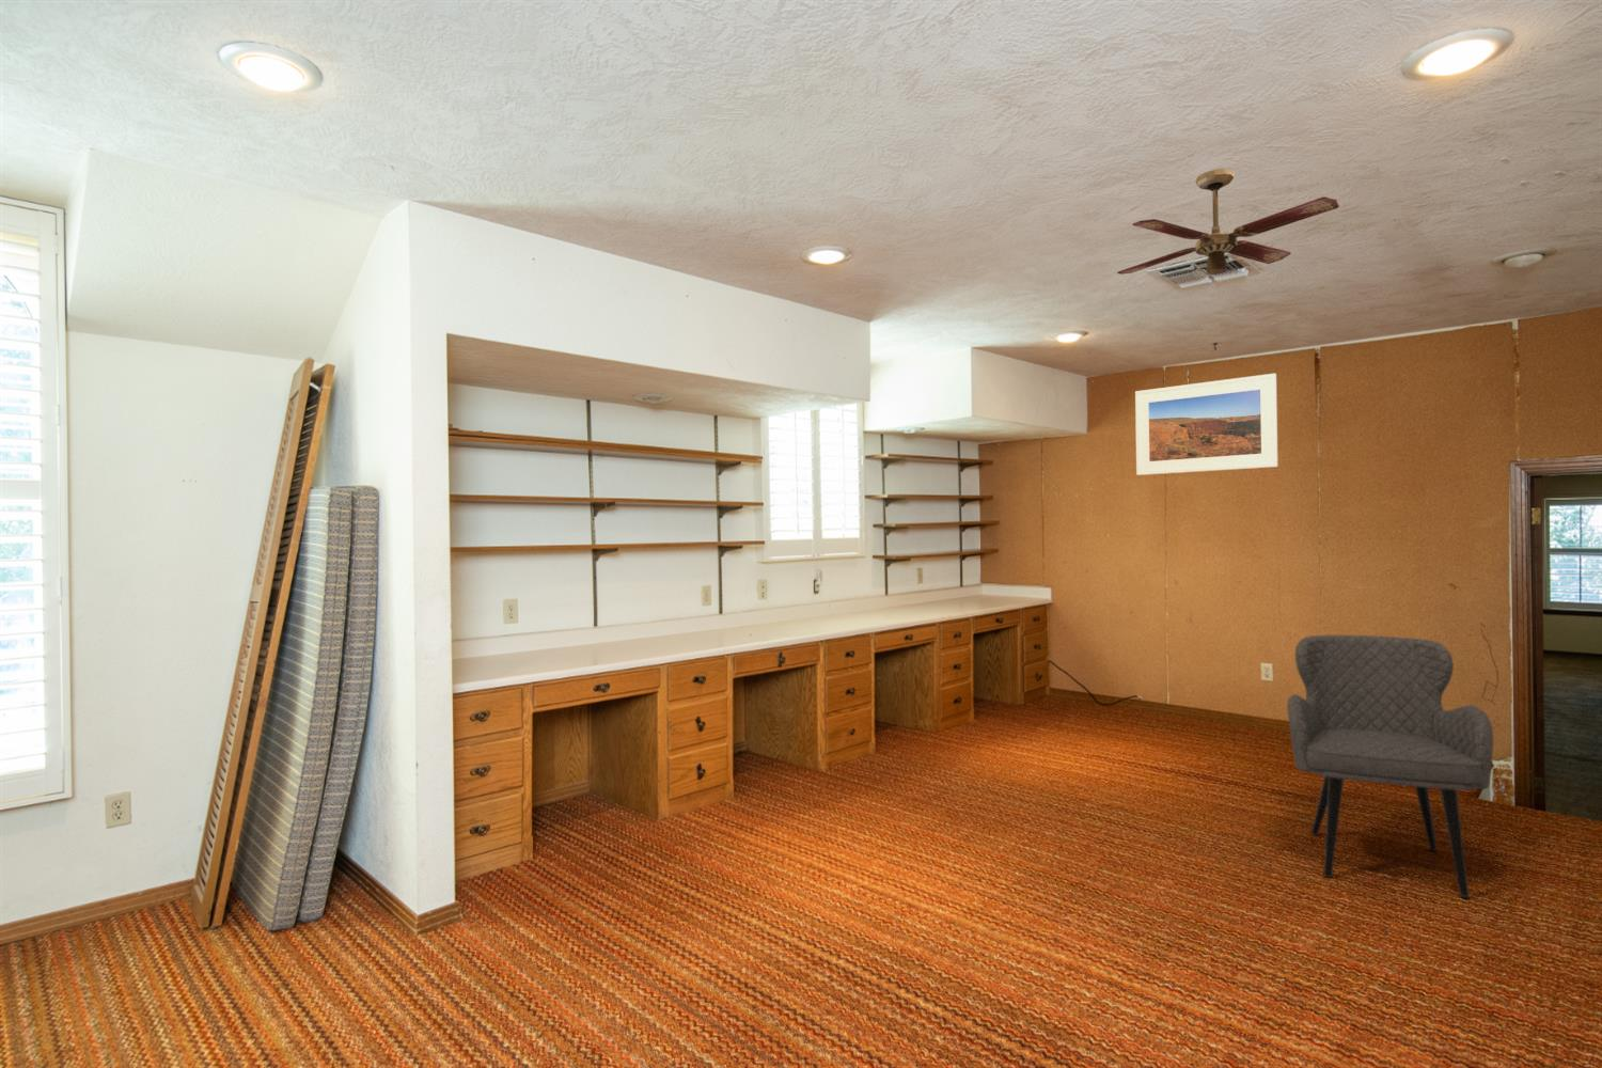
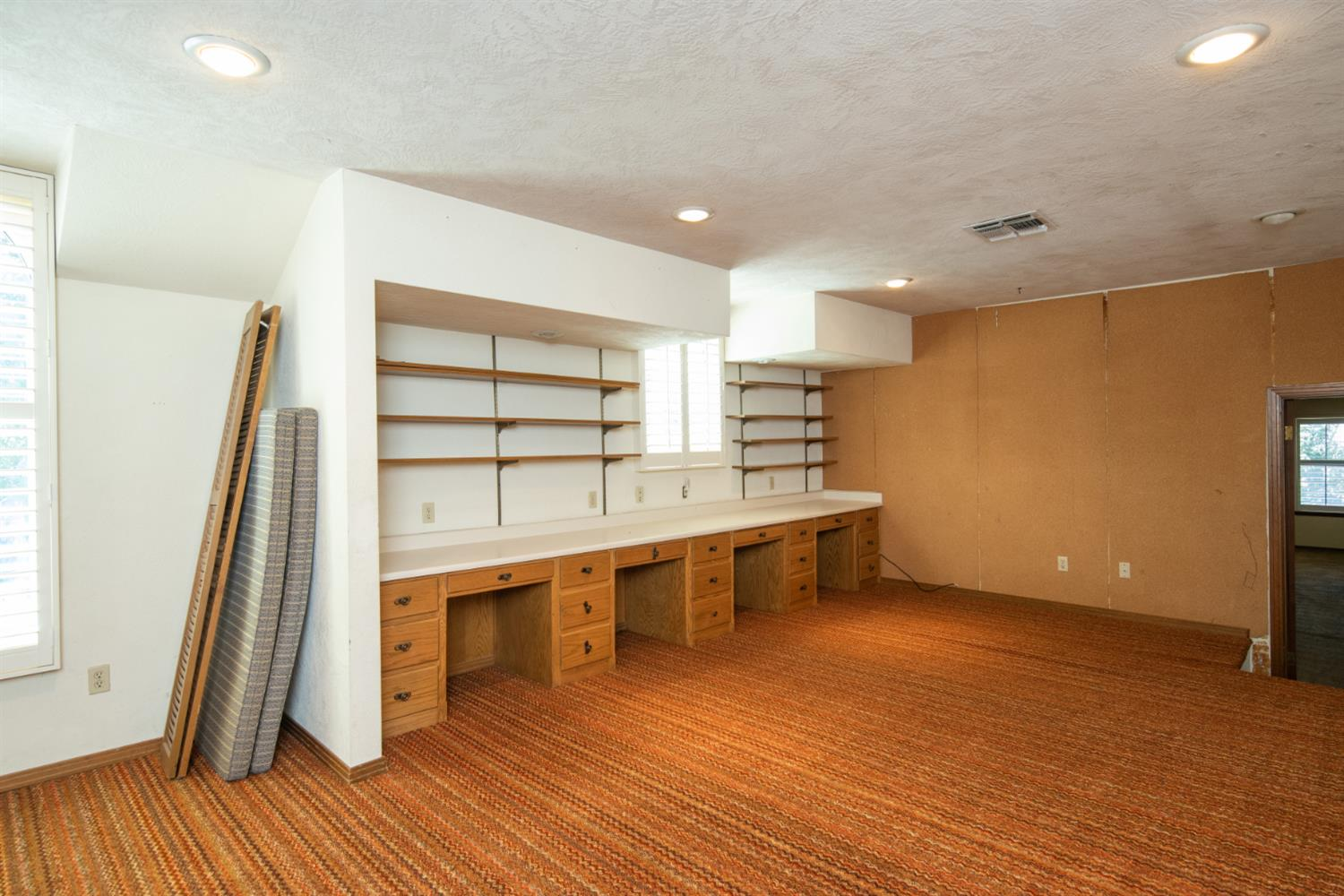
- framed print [1135,373,1279,477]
- armchair [1286,634,1495,899]
- ceiling fan [1116,168,1340,275]
